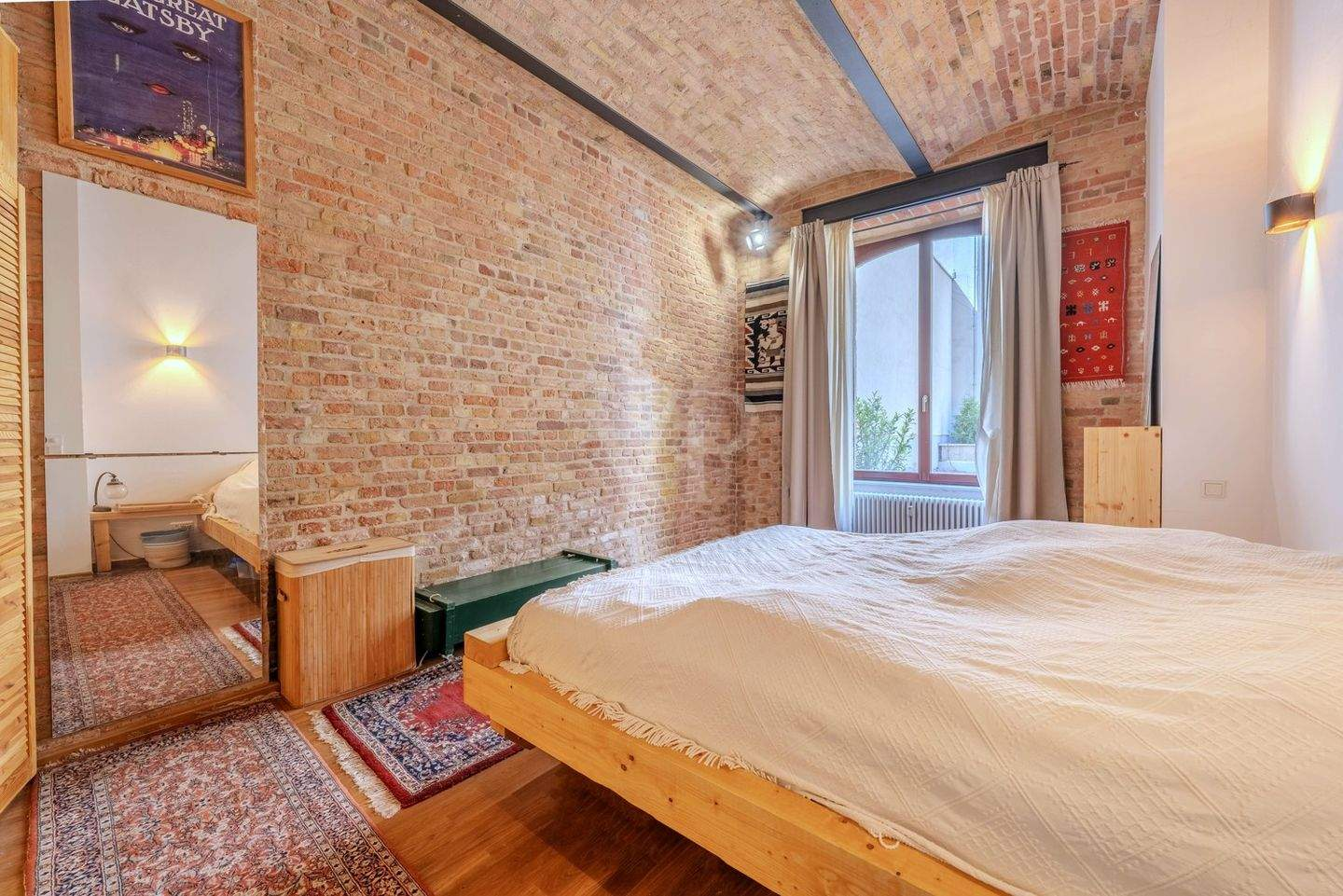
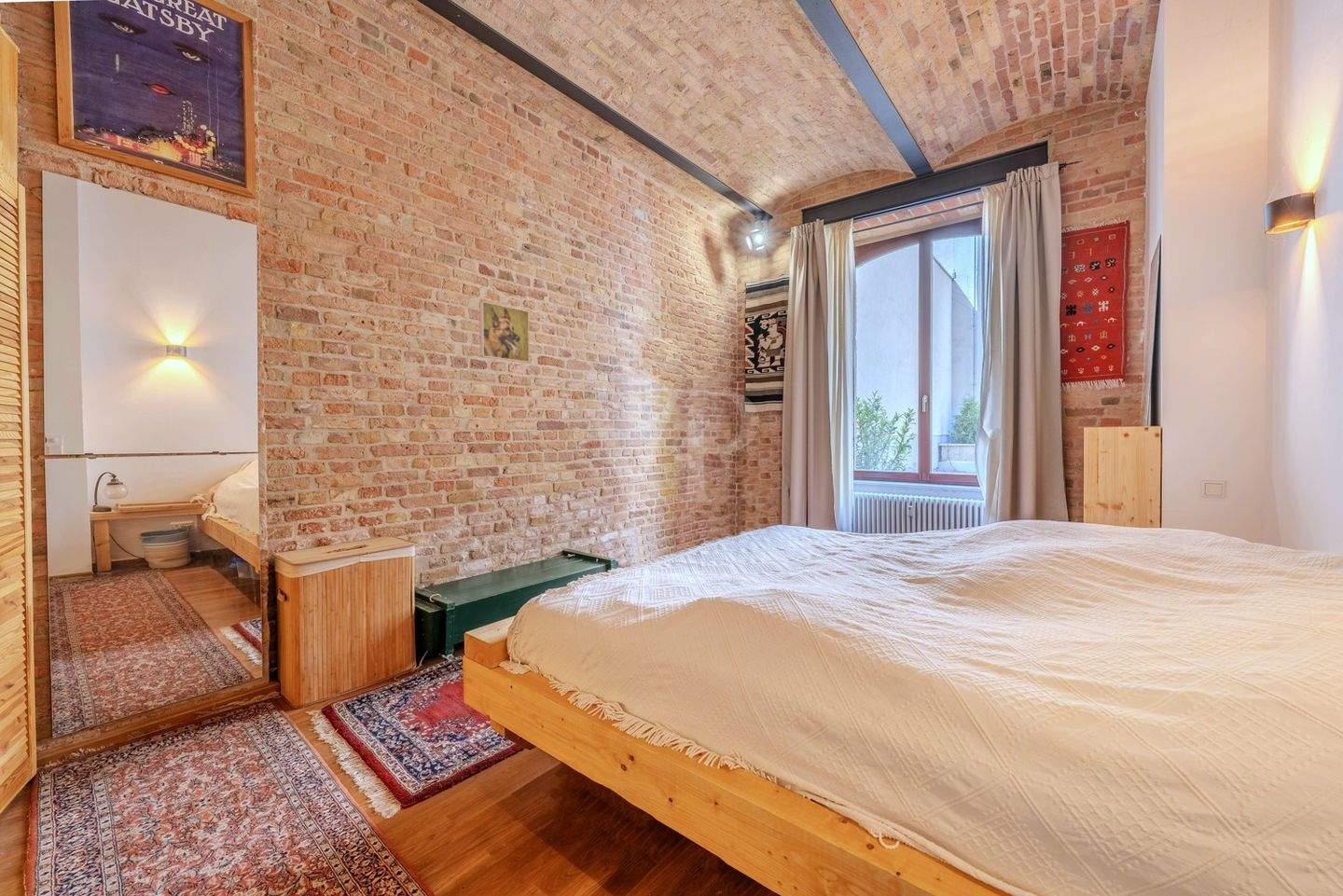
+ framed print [478,300,530,364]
